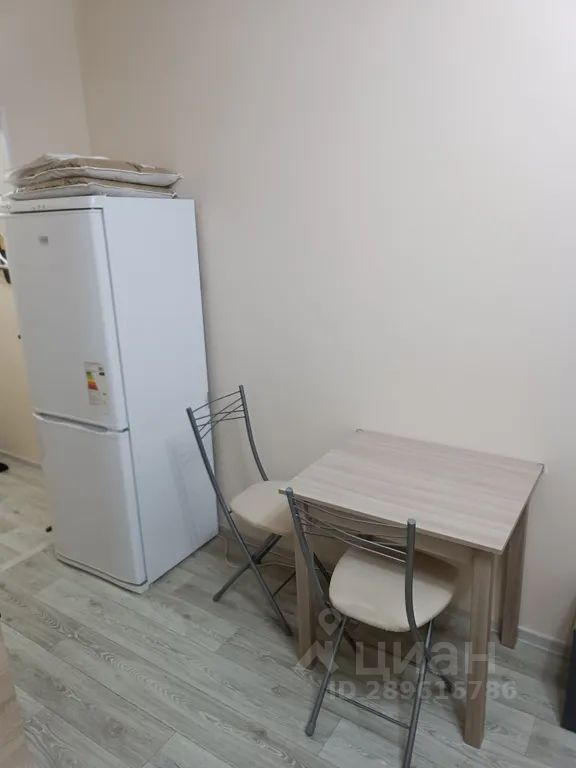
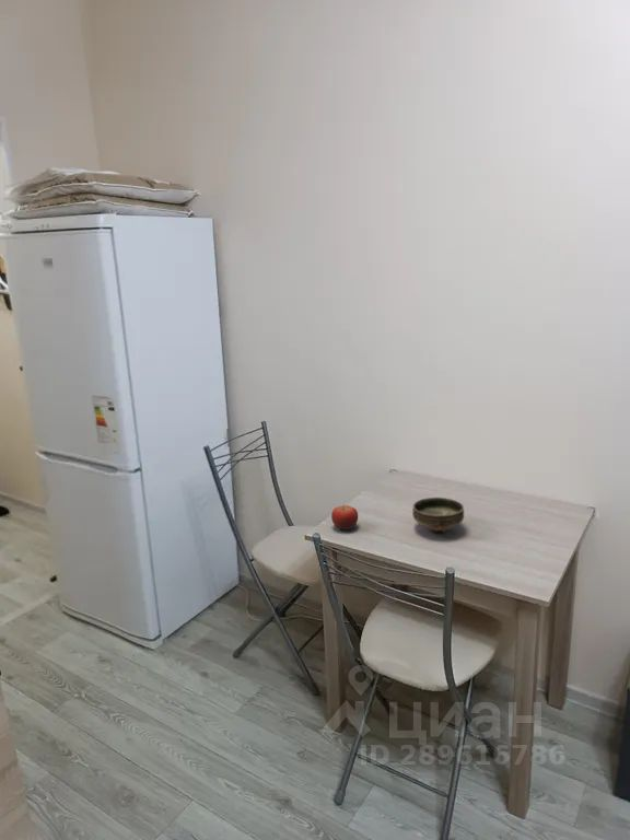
+ fruit [330,504,359,532]
+ bowl [411,497,465,534]
